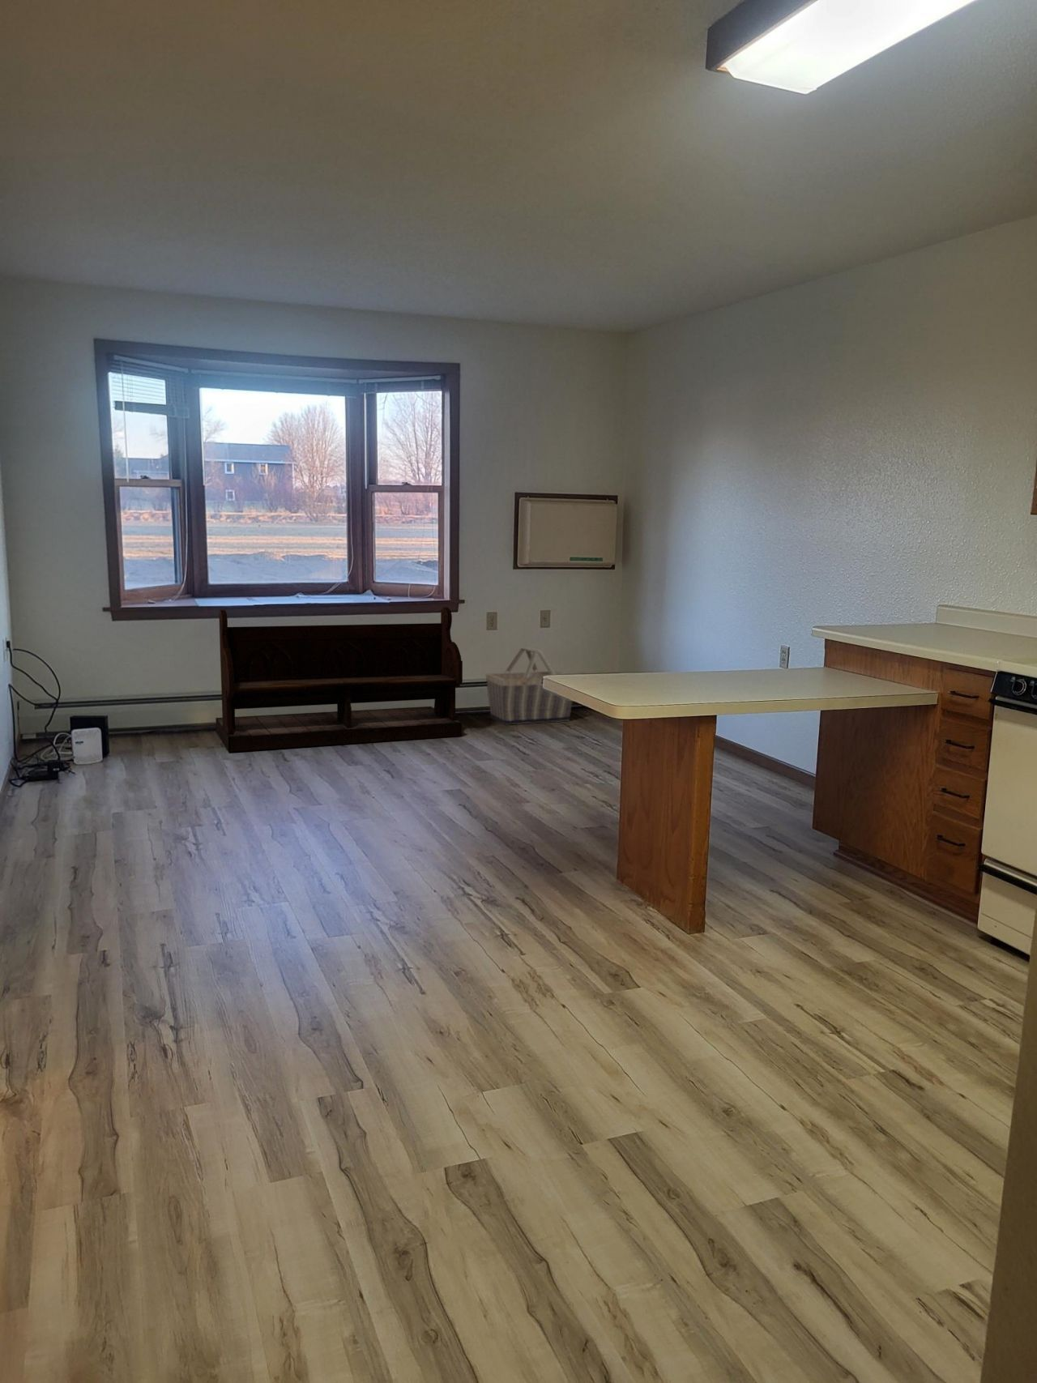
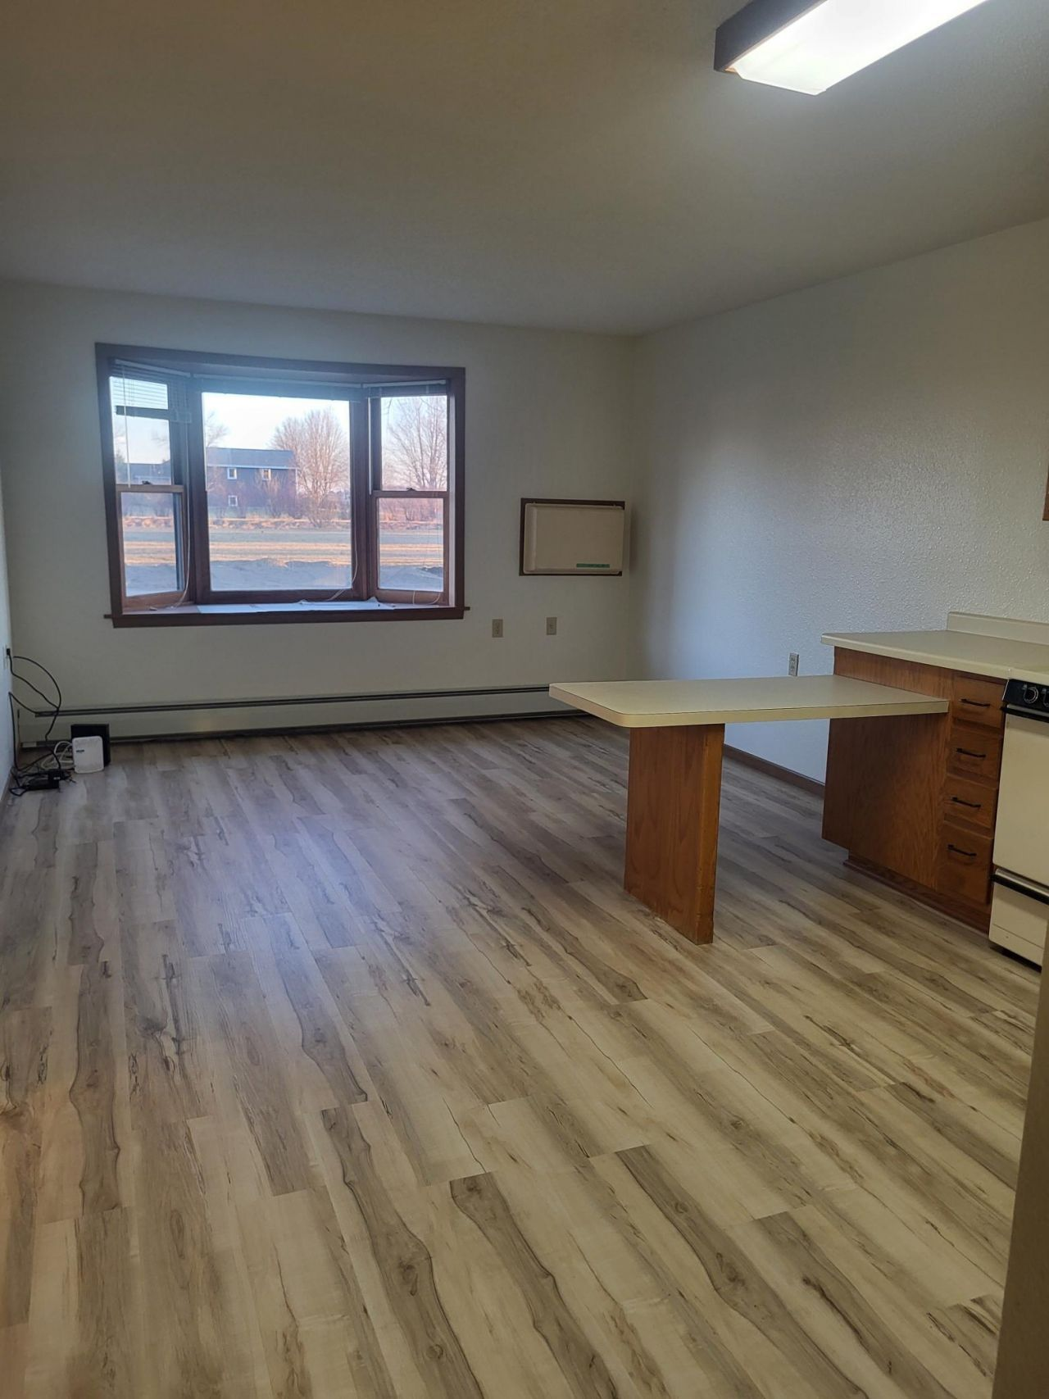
- basket [486,646,573,725]
- bench [215,607,463,752]
